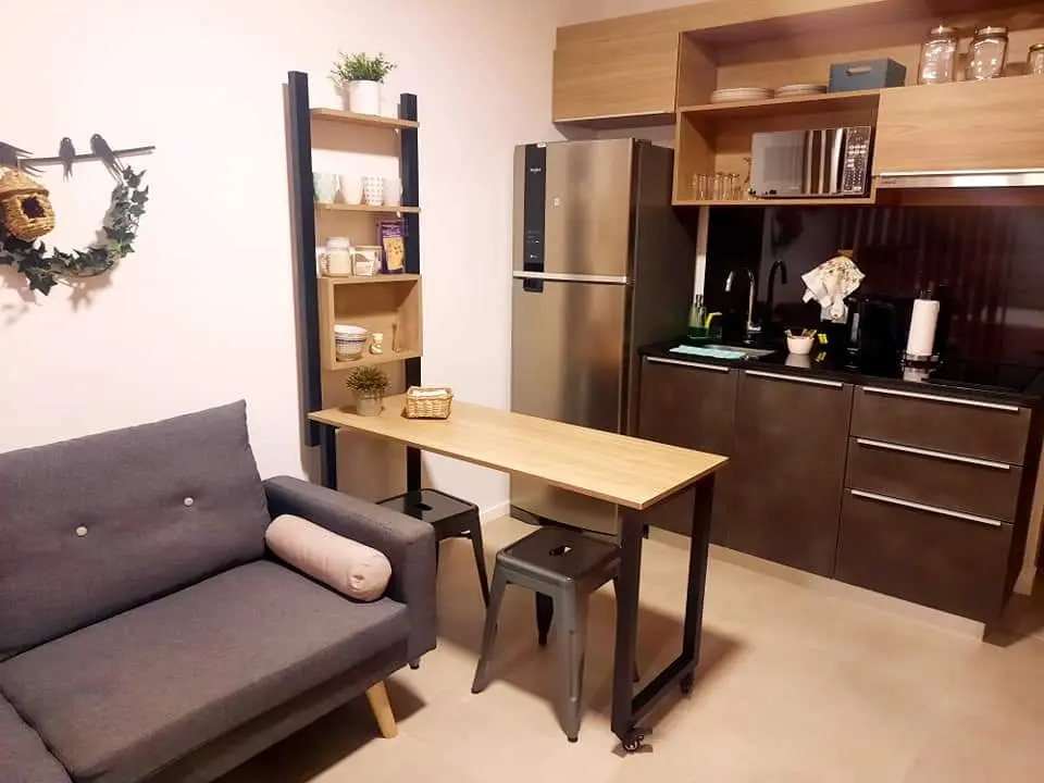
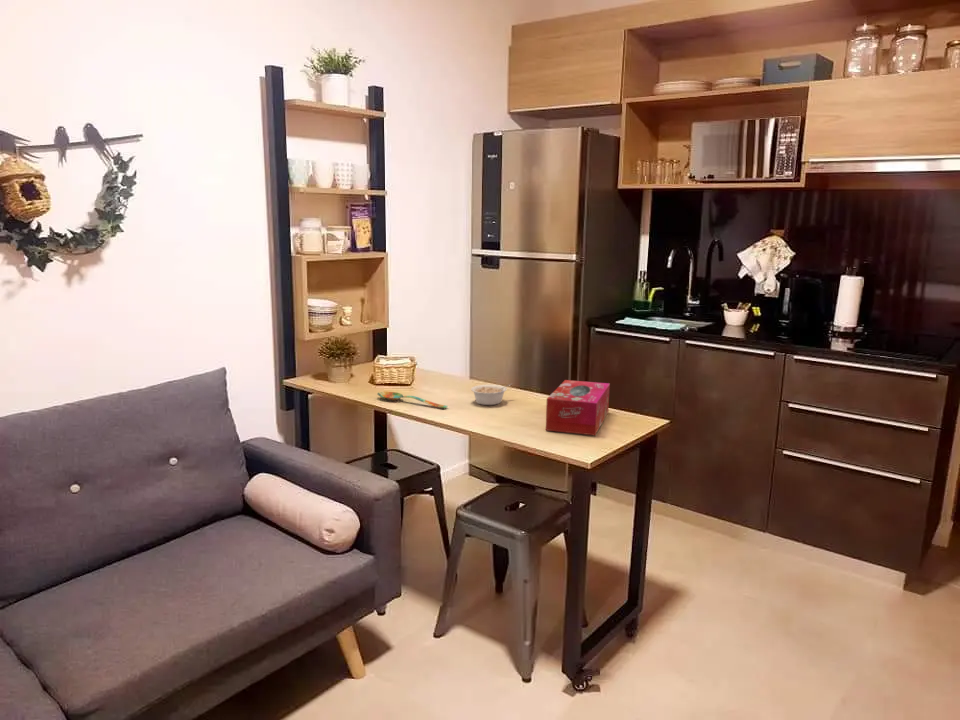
+ spoon [376,391,448,409]
+ legume [470,382,514,406]
+ tissue box [545,379,611,436]
